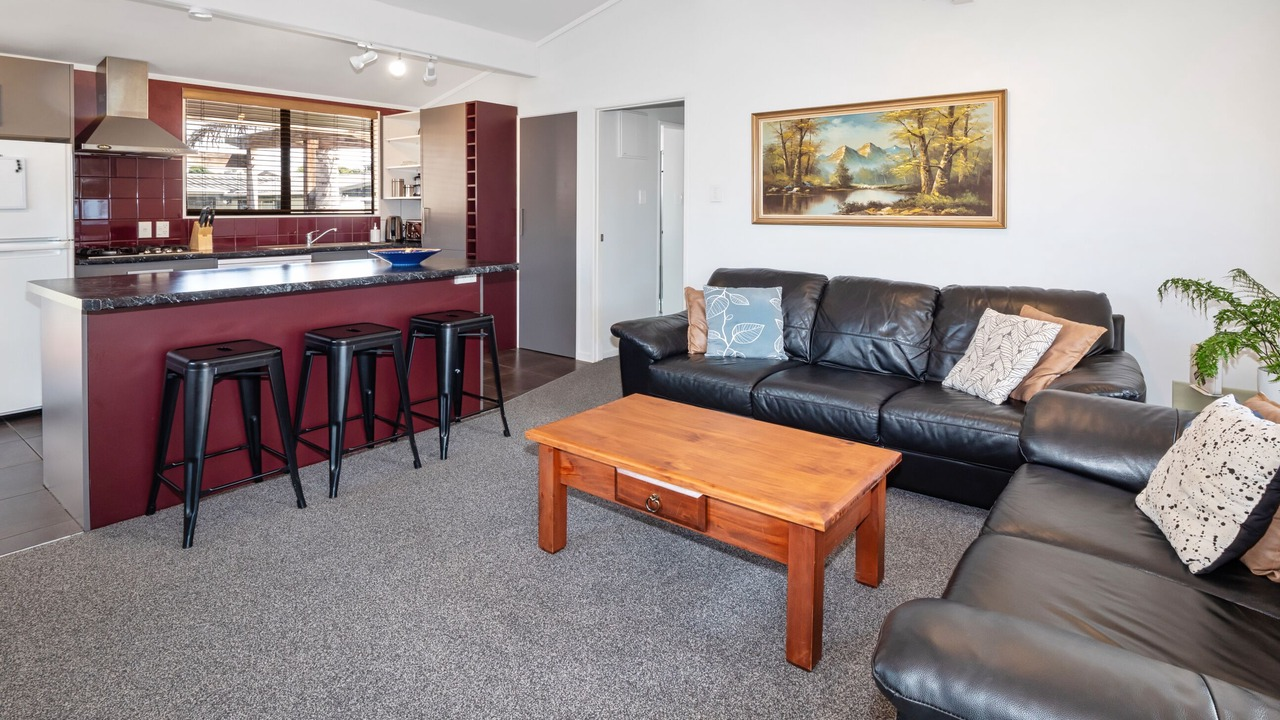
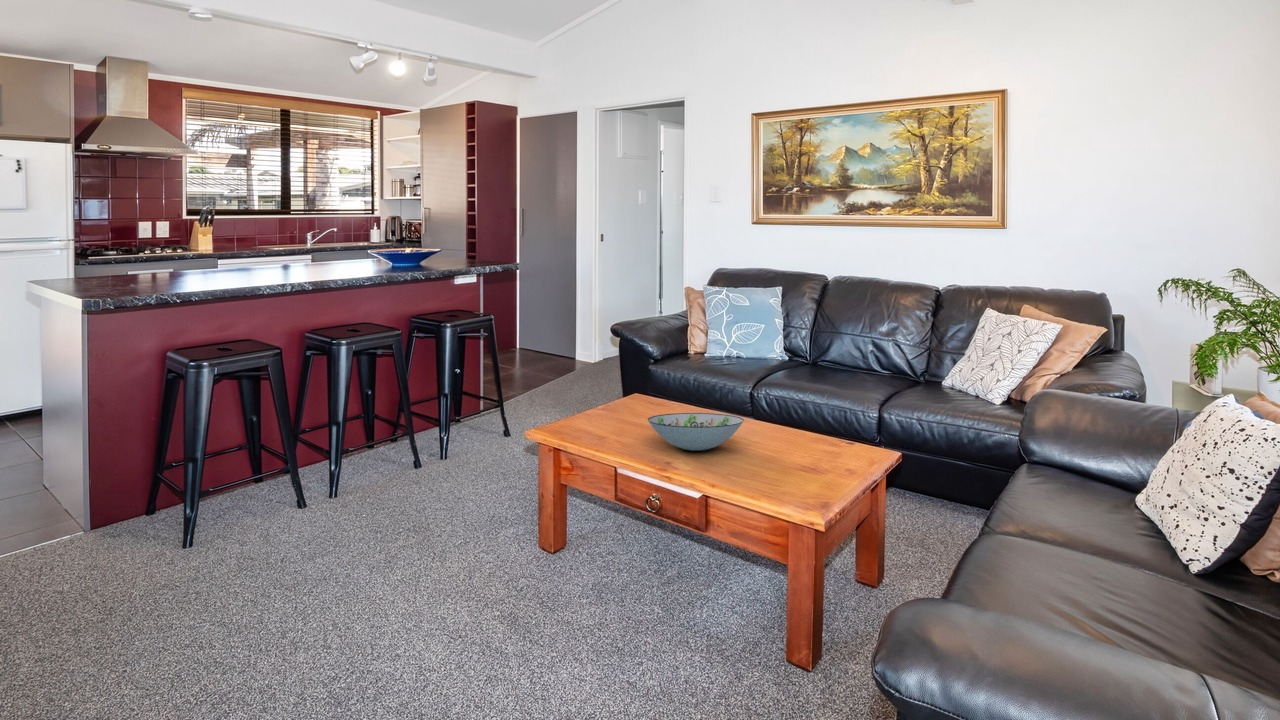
+ decorative bowl [647,412,745,452]
